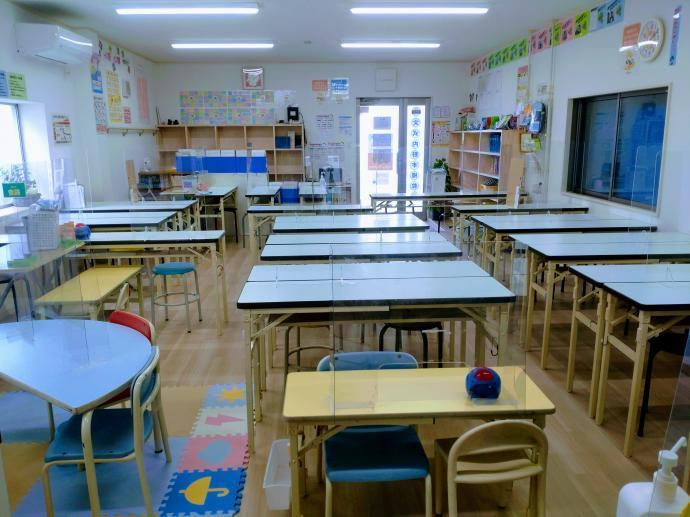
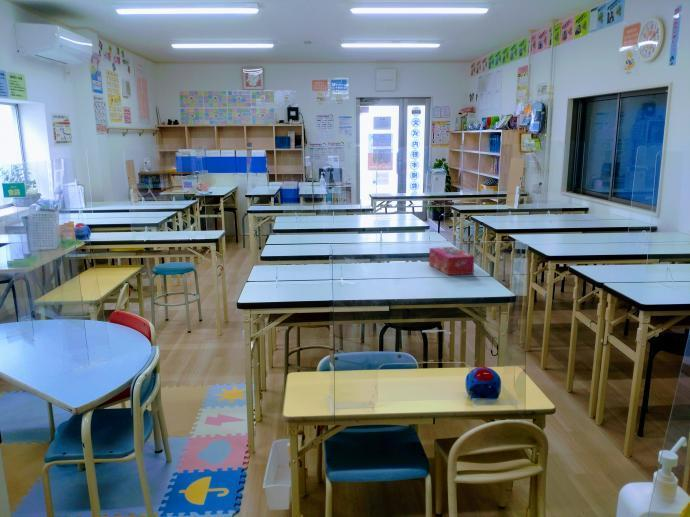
+ tissue box [428,246,475,276]
